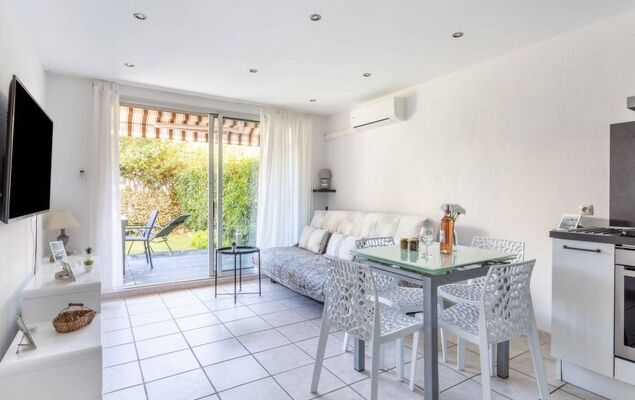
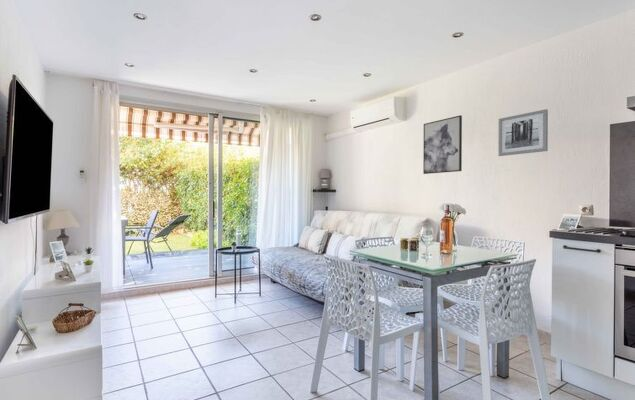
+ wall art [497,108,549,157]
+ wall art [422,114,463,175]
